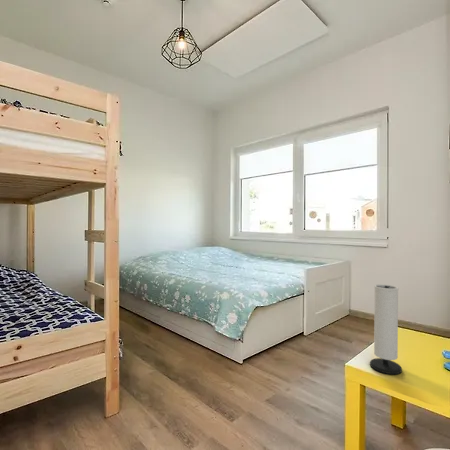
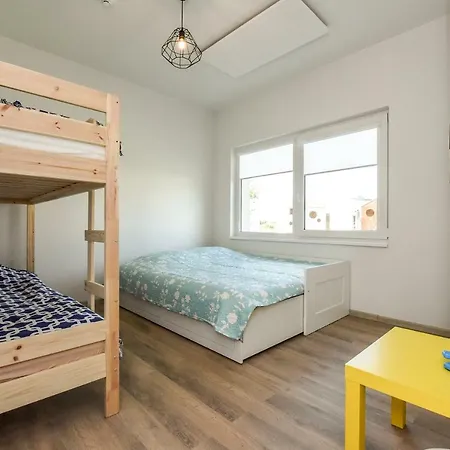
- speaker [369,283,403,375]
